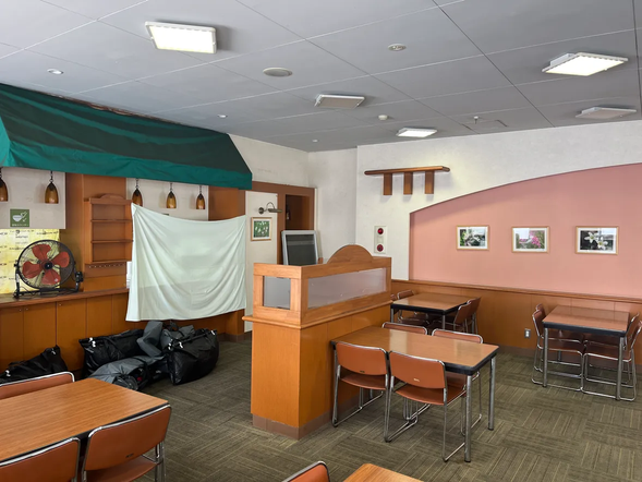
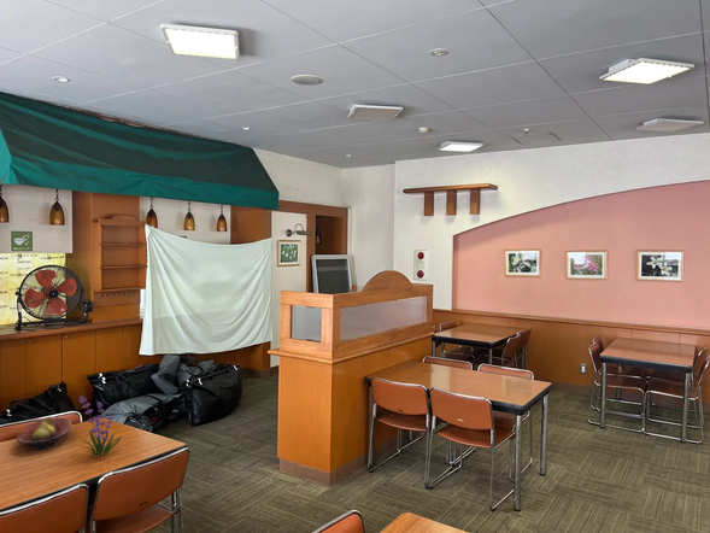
+ plant [77,396,123,458]
+ fruit bowl [16,416,72,451]
